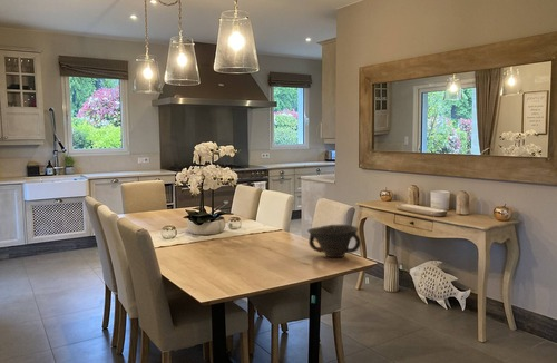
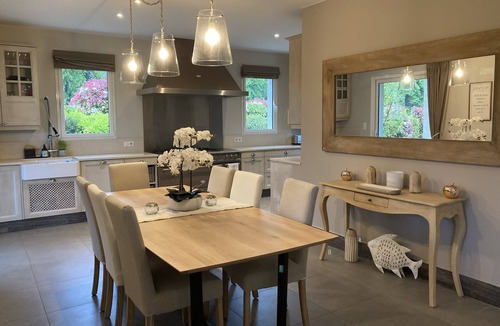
- bowl [306,224,362,258]
